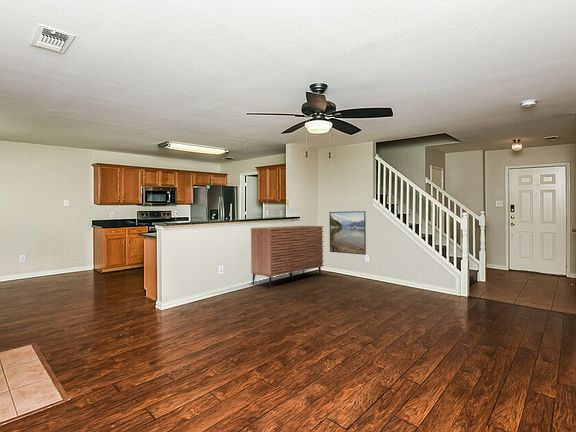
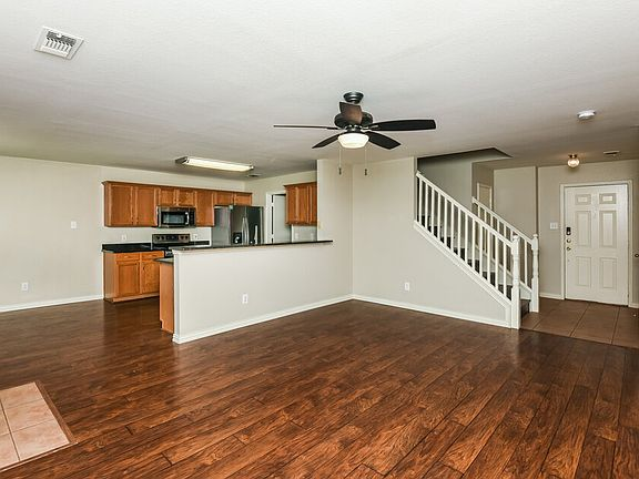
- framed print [328,210,367,256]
- sideboard [250,225,325,290]
